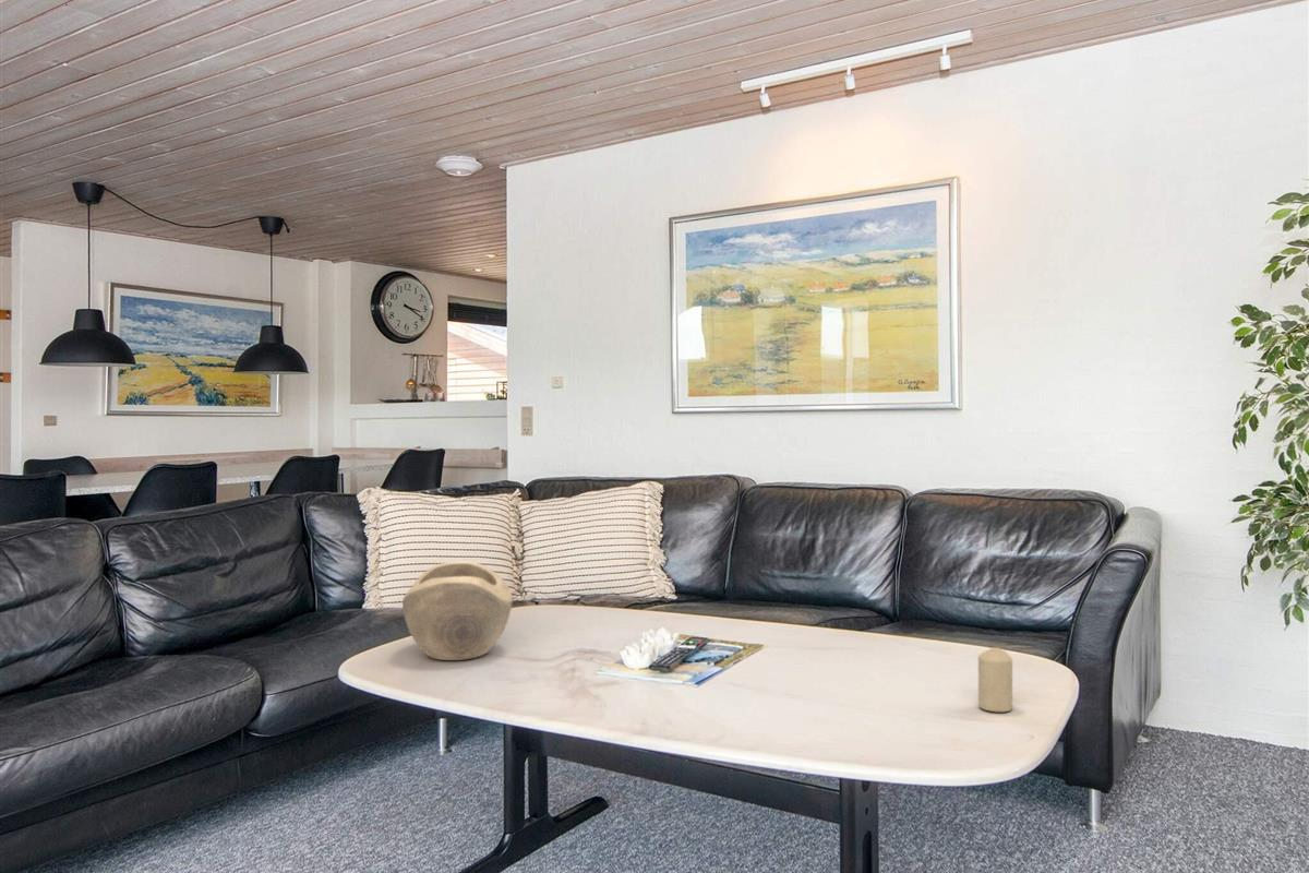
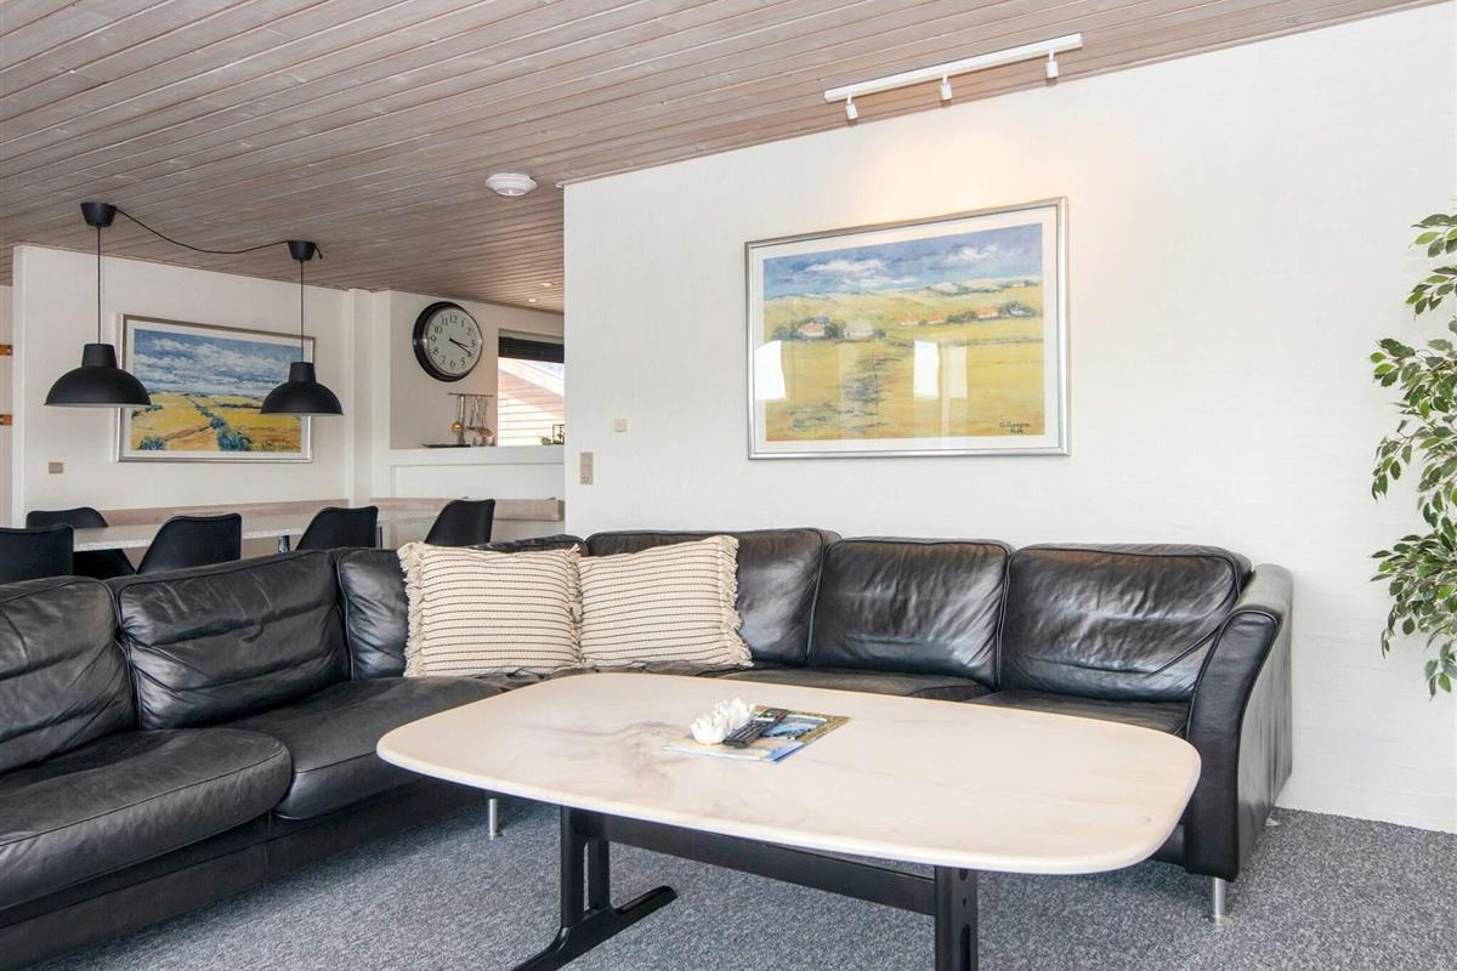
- decorative bowl [401,560,514,661]
- candle [977,646,1013,713]
